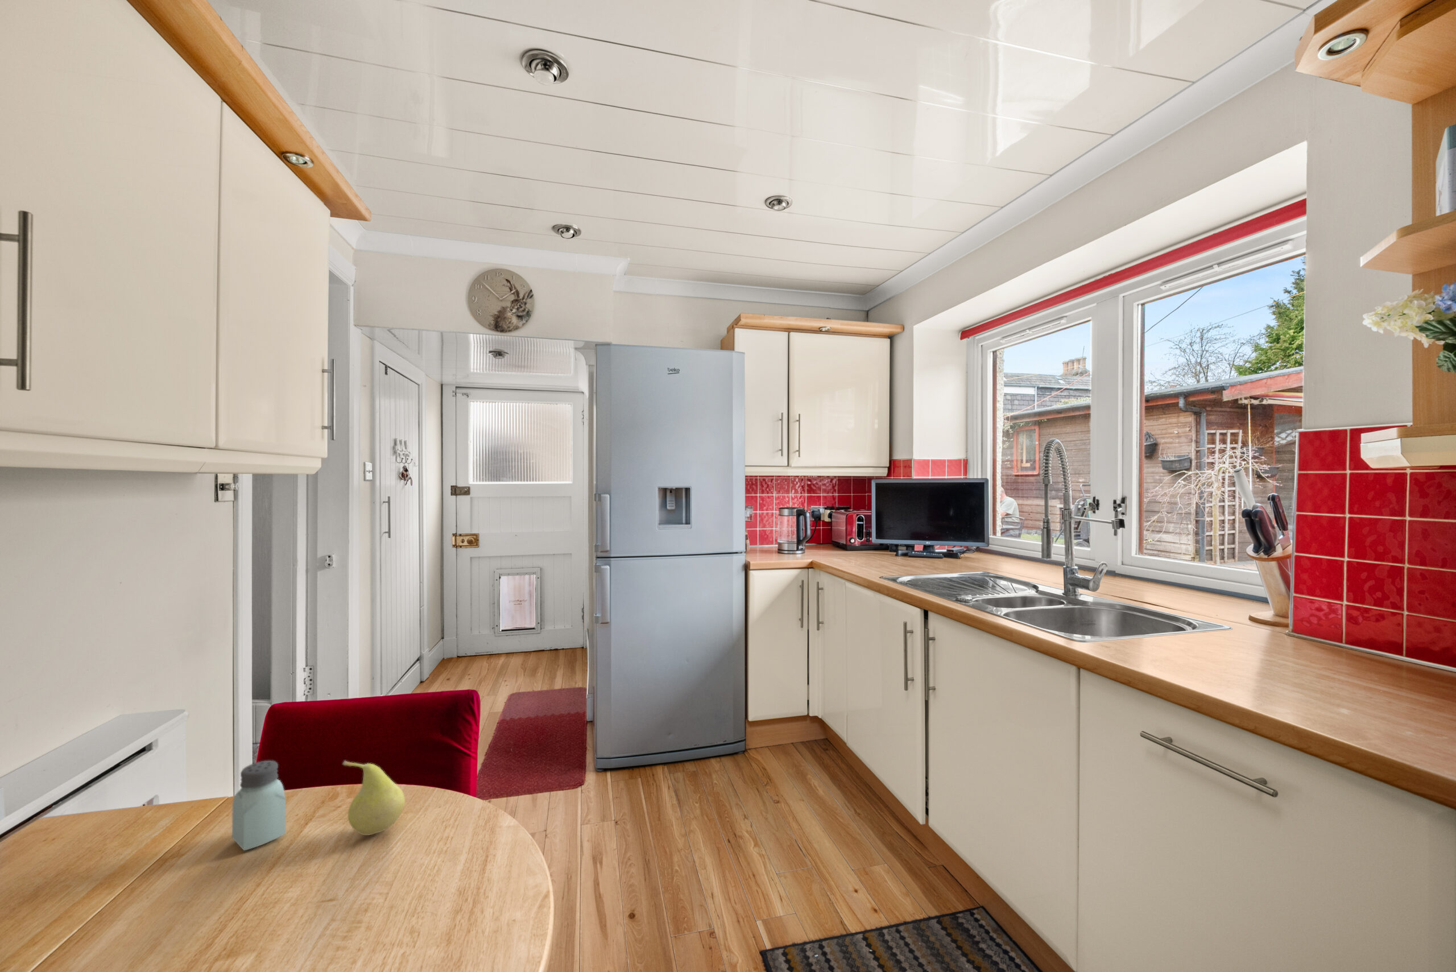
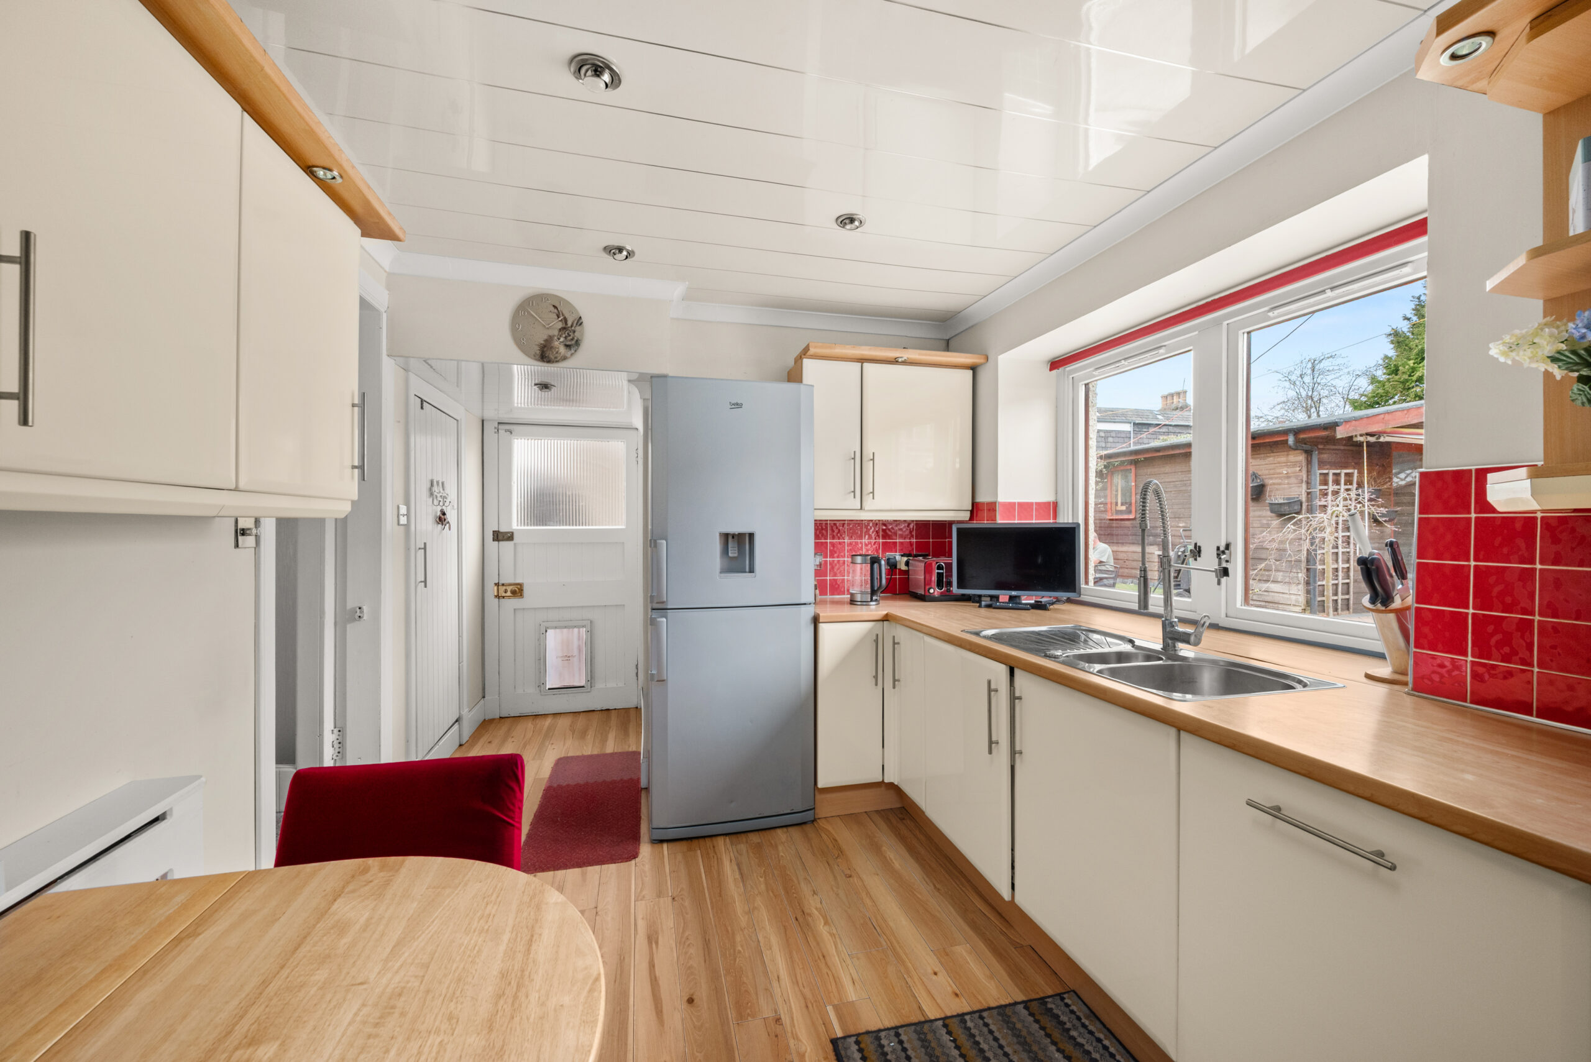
- saltshaker [231,759,286,850]
- fruit [342,759,406,835]
